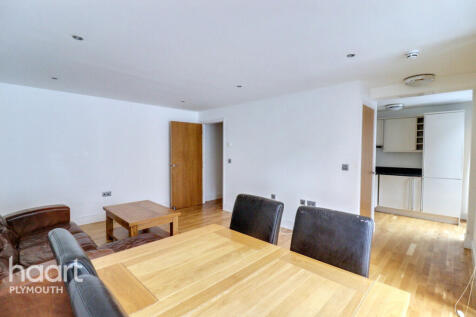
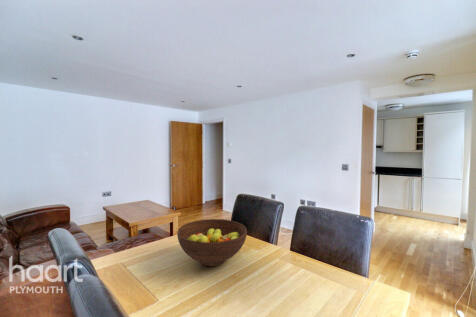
+ fruit bowl [176,218,248,267]
